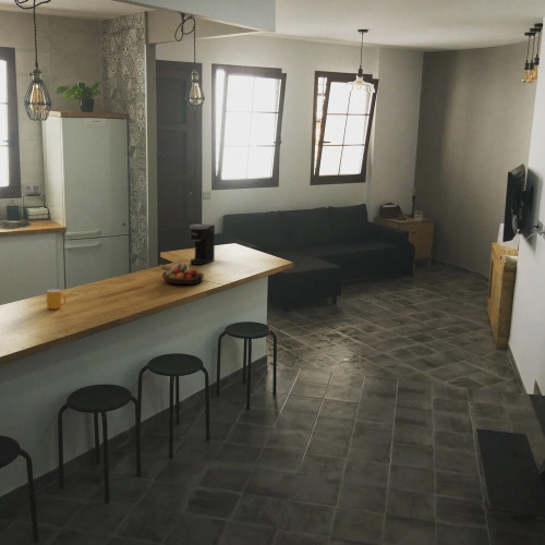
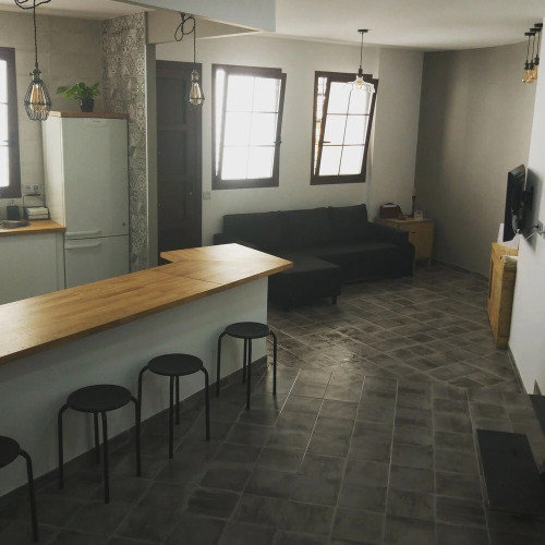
- coffee maker [189,223,216,266]
- mug [46,288,68,311]
- fruit bowl [158,262,205,286]
